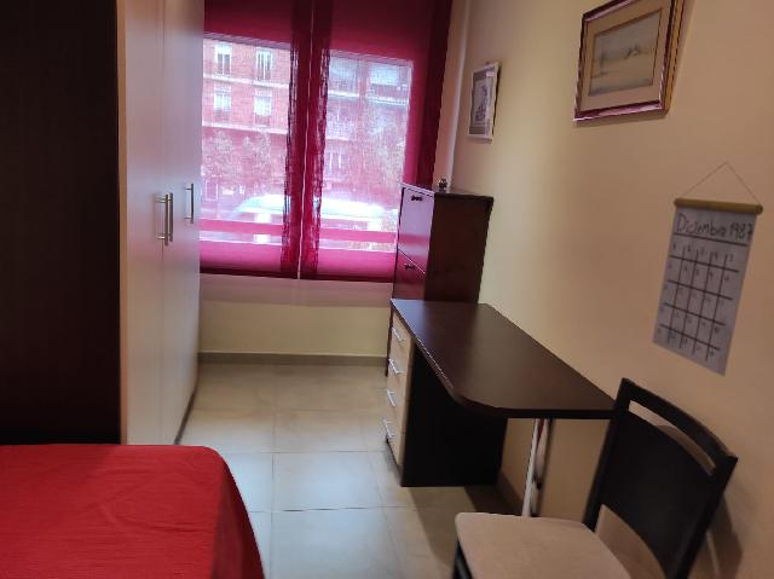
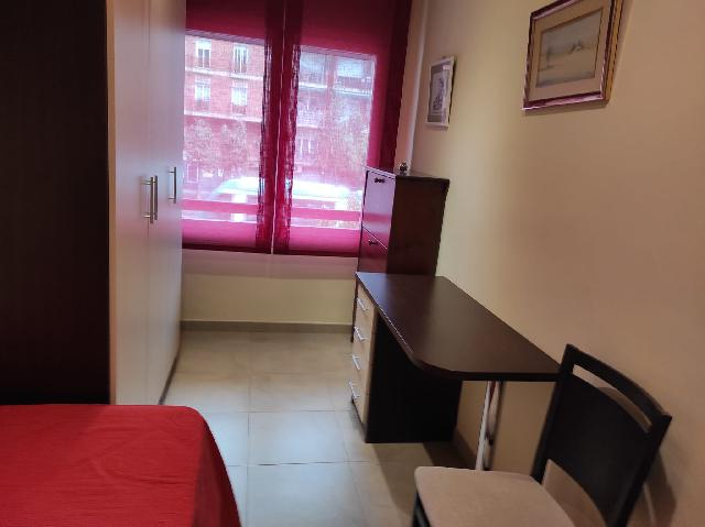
- calendar [651,161,764,378]
